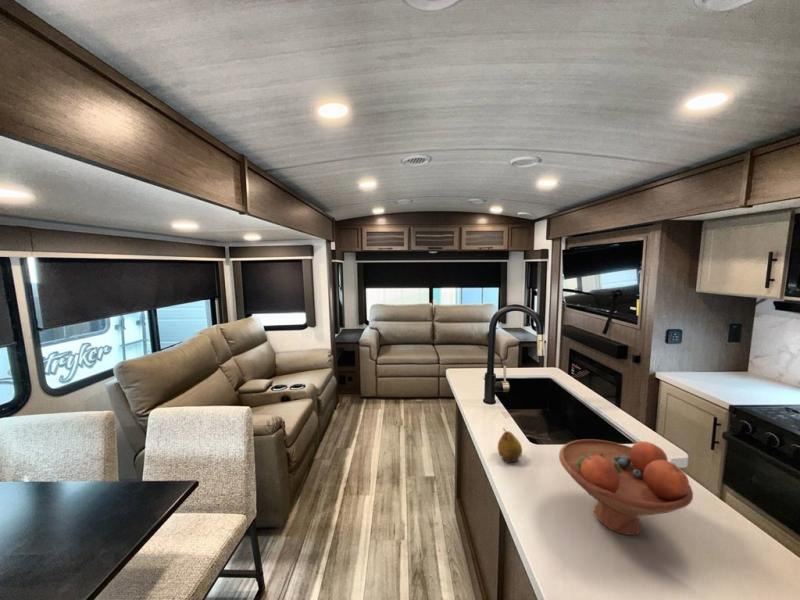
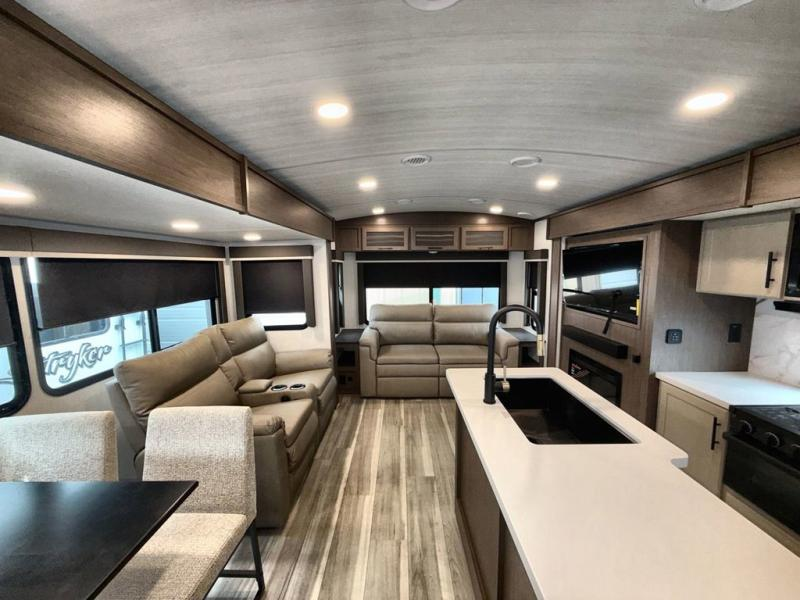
- fruit bowl [558,438,694,536]
- fruit [497,427,523,463]
